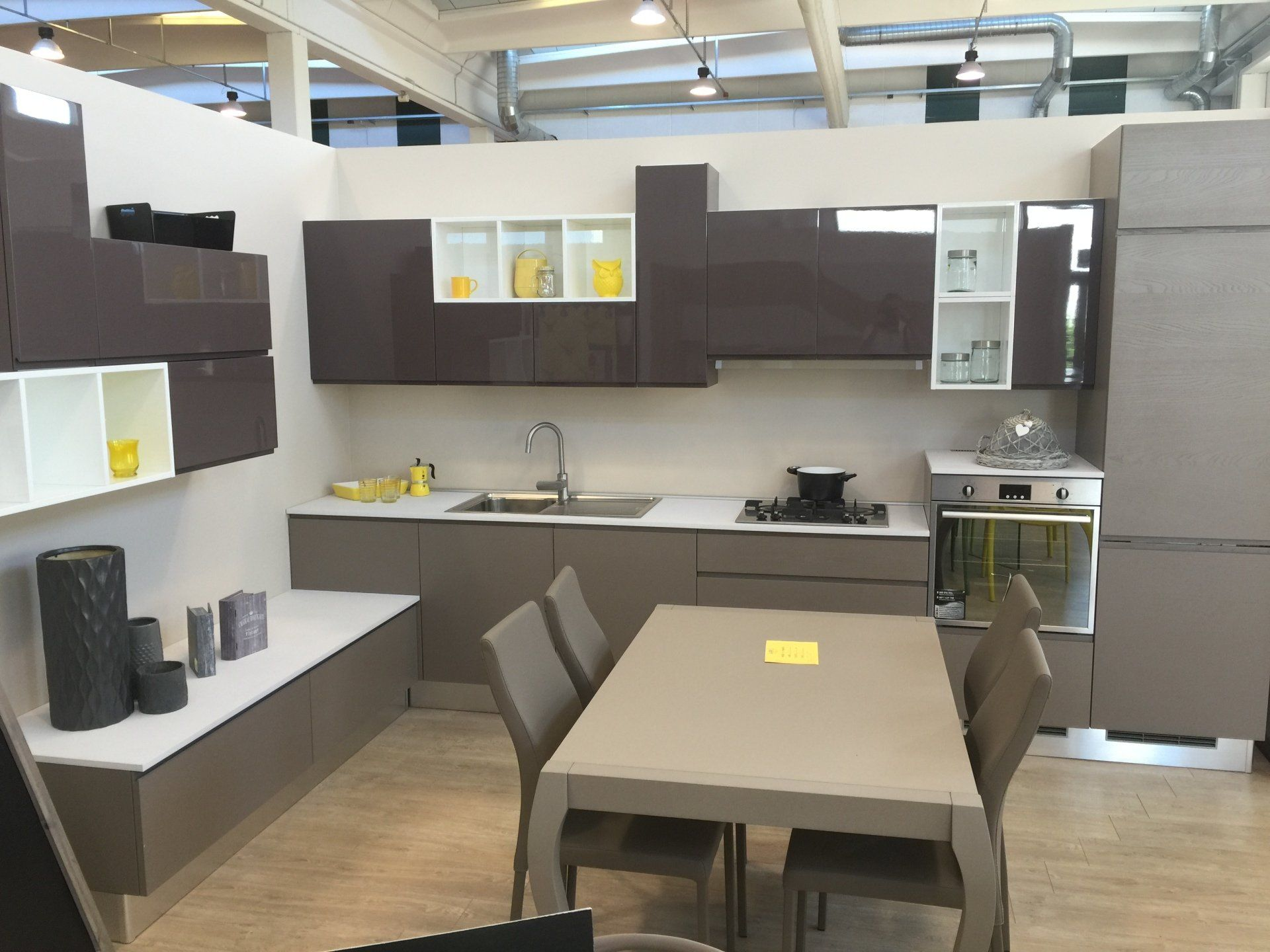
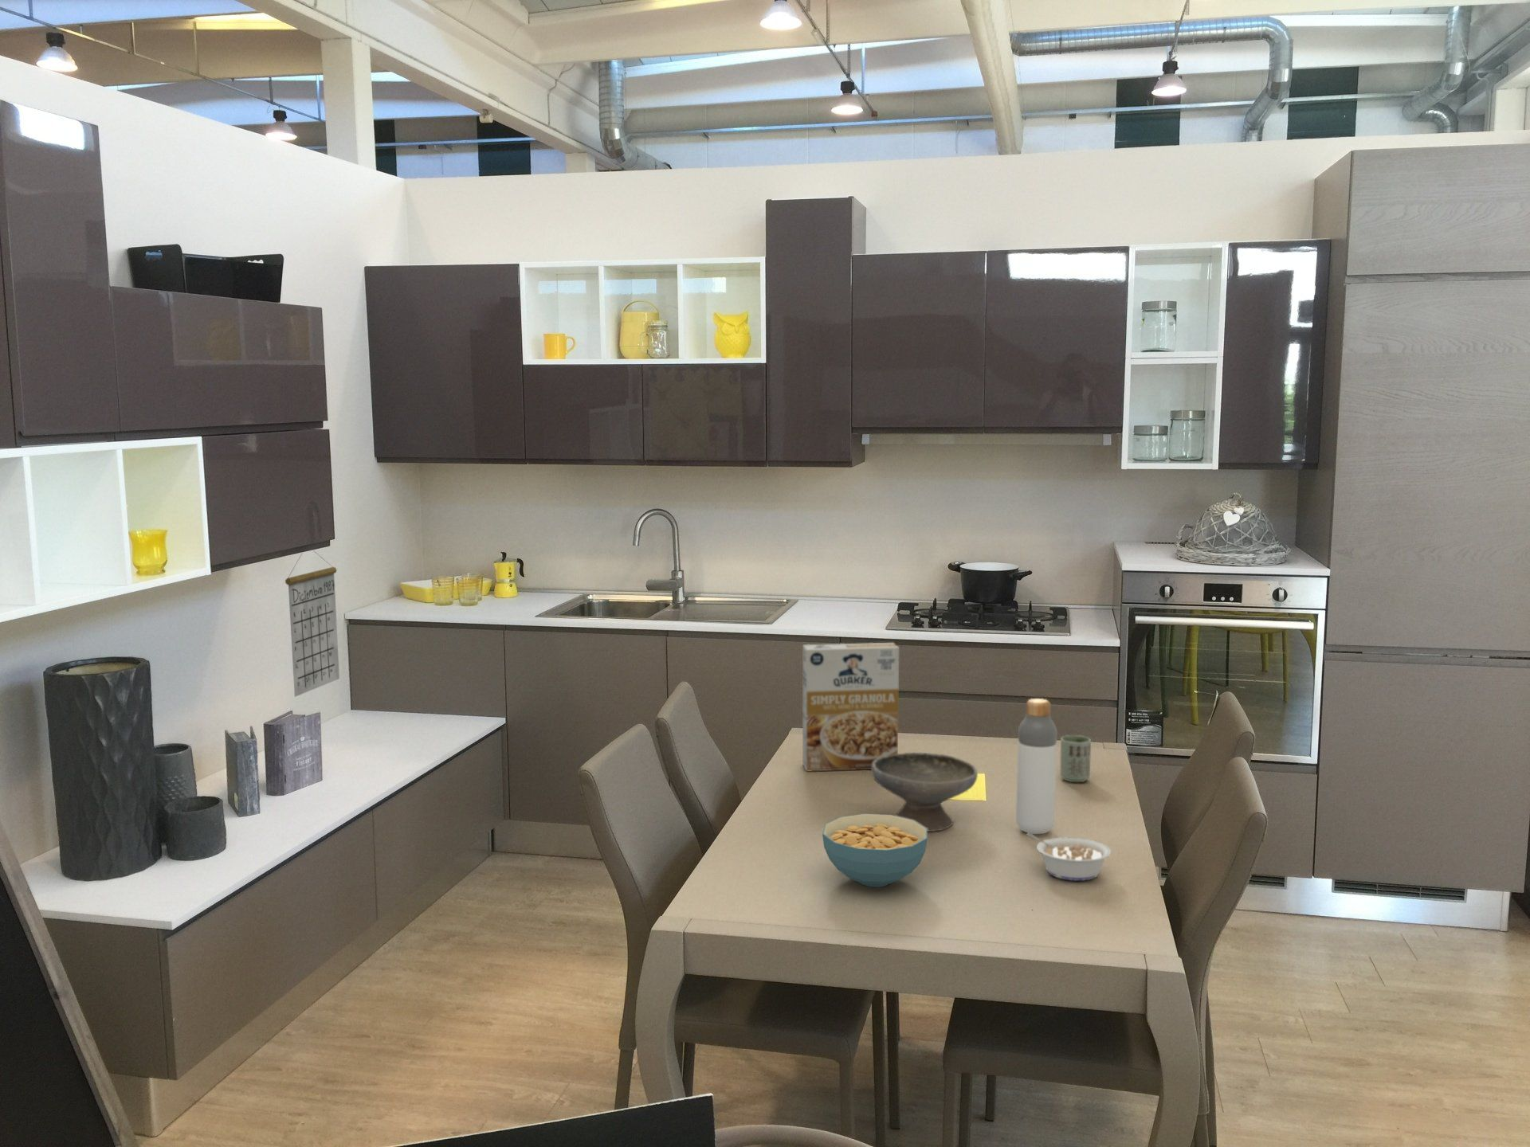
+ cereal box [801,642,900,772]
+ legume [1026,833,1112,882]
+ cereal bowl [822,813,929,888]
+ bowl [870,752,978,833]
+ bottle [1016,698,1058,835]
+ cup [1059,735,1091,783]
+ calendar [284,549,340,698]
